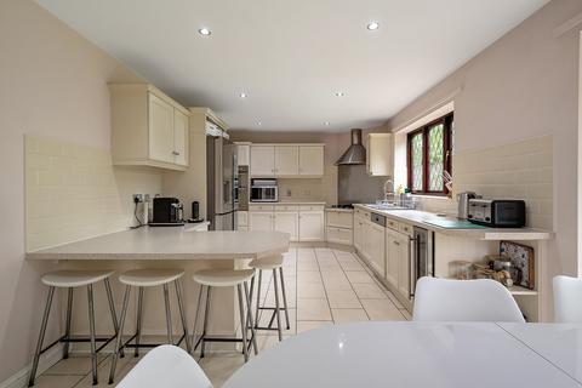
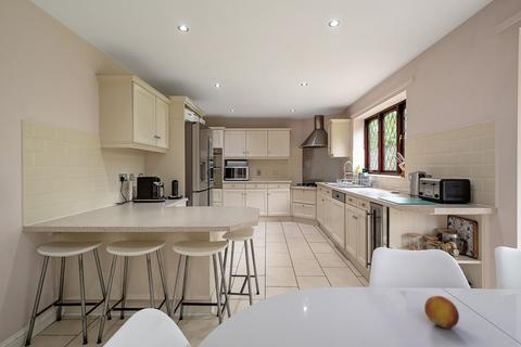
+ fruit [423,295,460,330]
